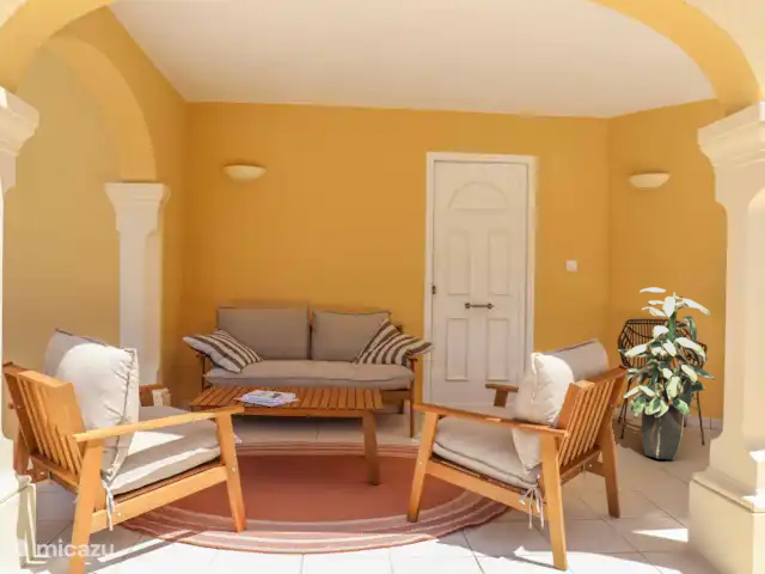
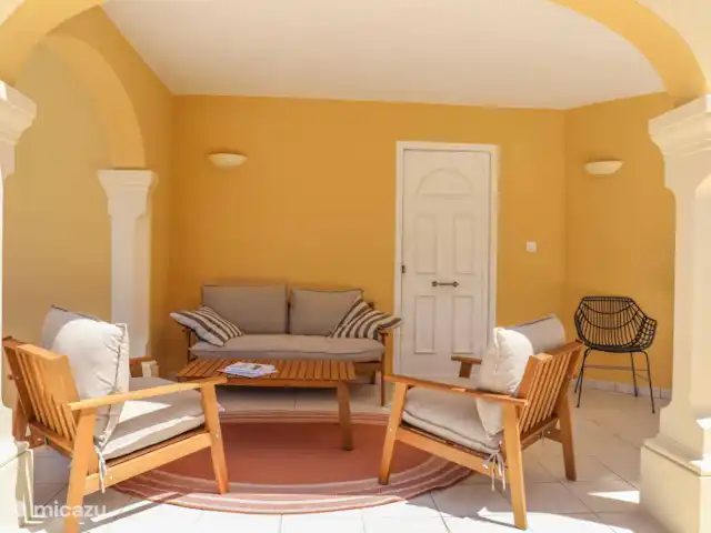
- indoor plant [618,287,716,460]
